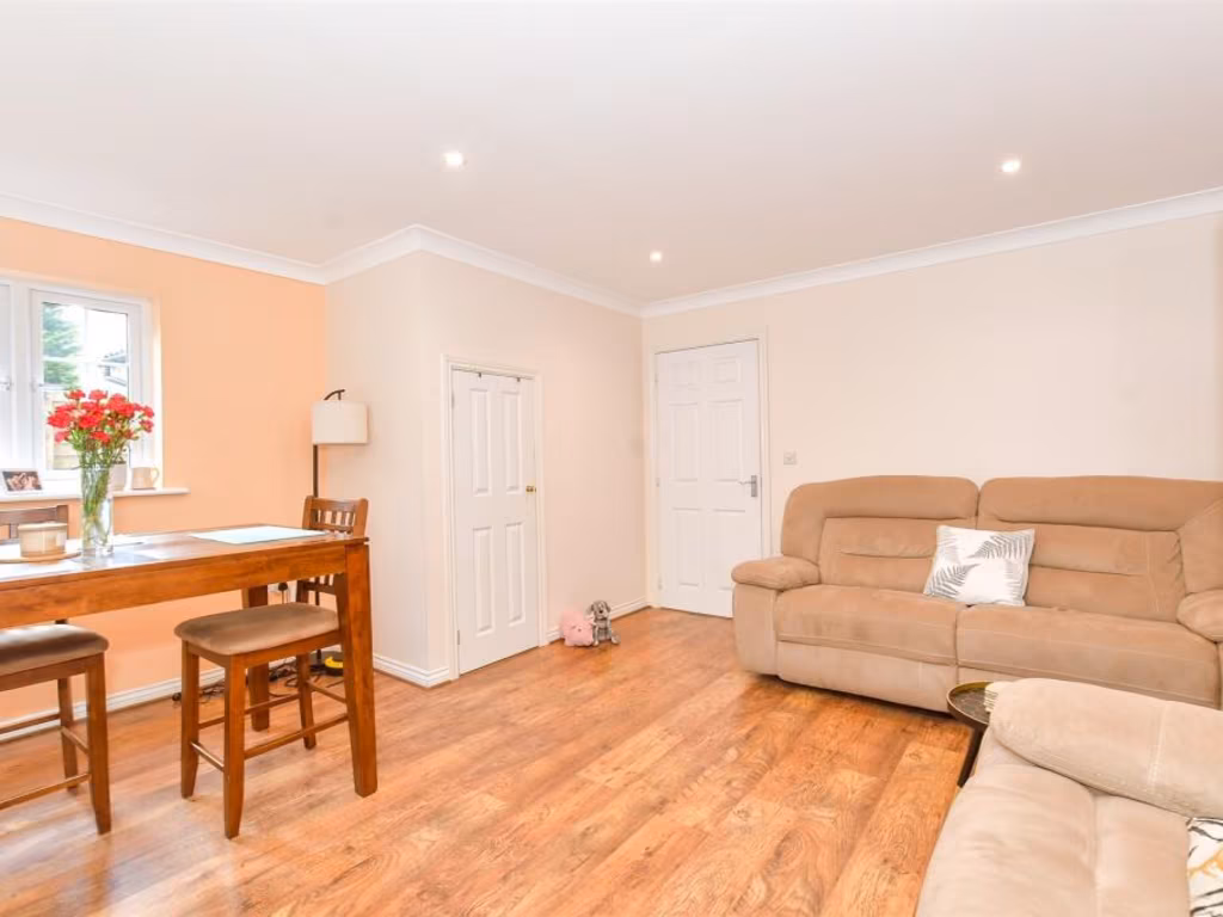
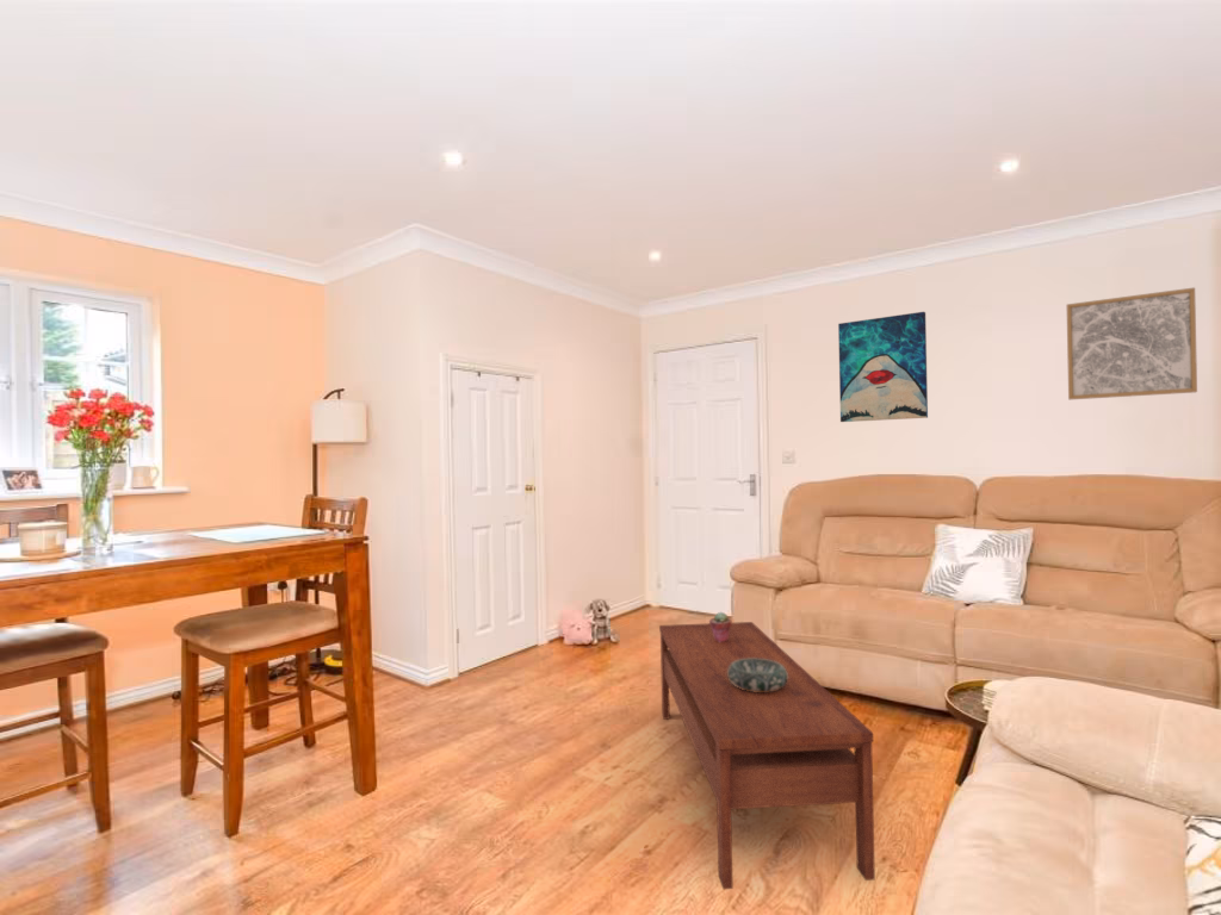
+ wall art [1066,286,1198,400]
+ coffee table [658,621,876,890]
+ potted succulent [708,610,732,642]
+ decorative bowl [727,658,788,692]
+ wall art [837,311,929,423]
